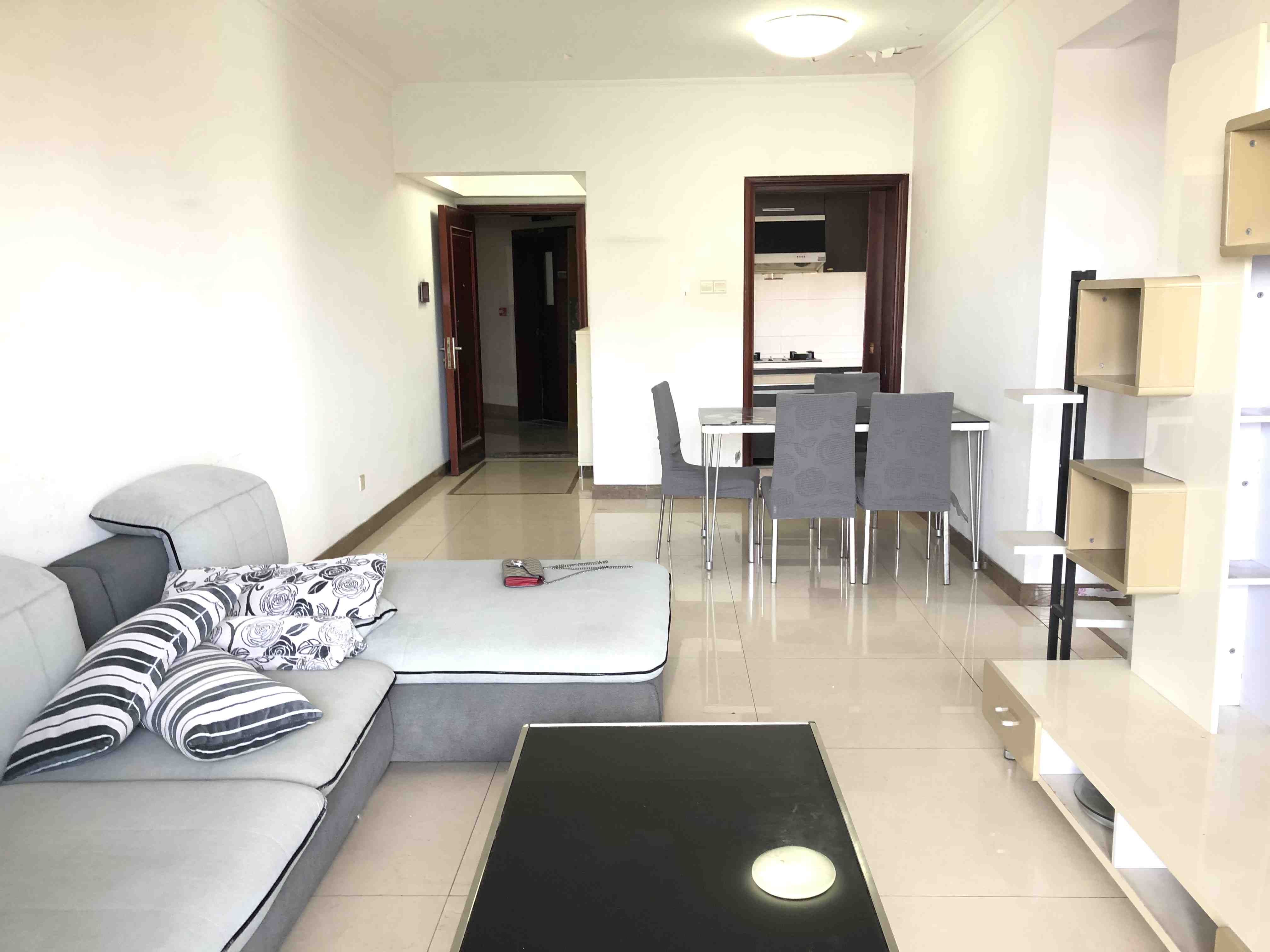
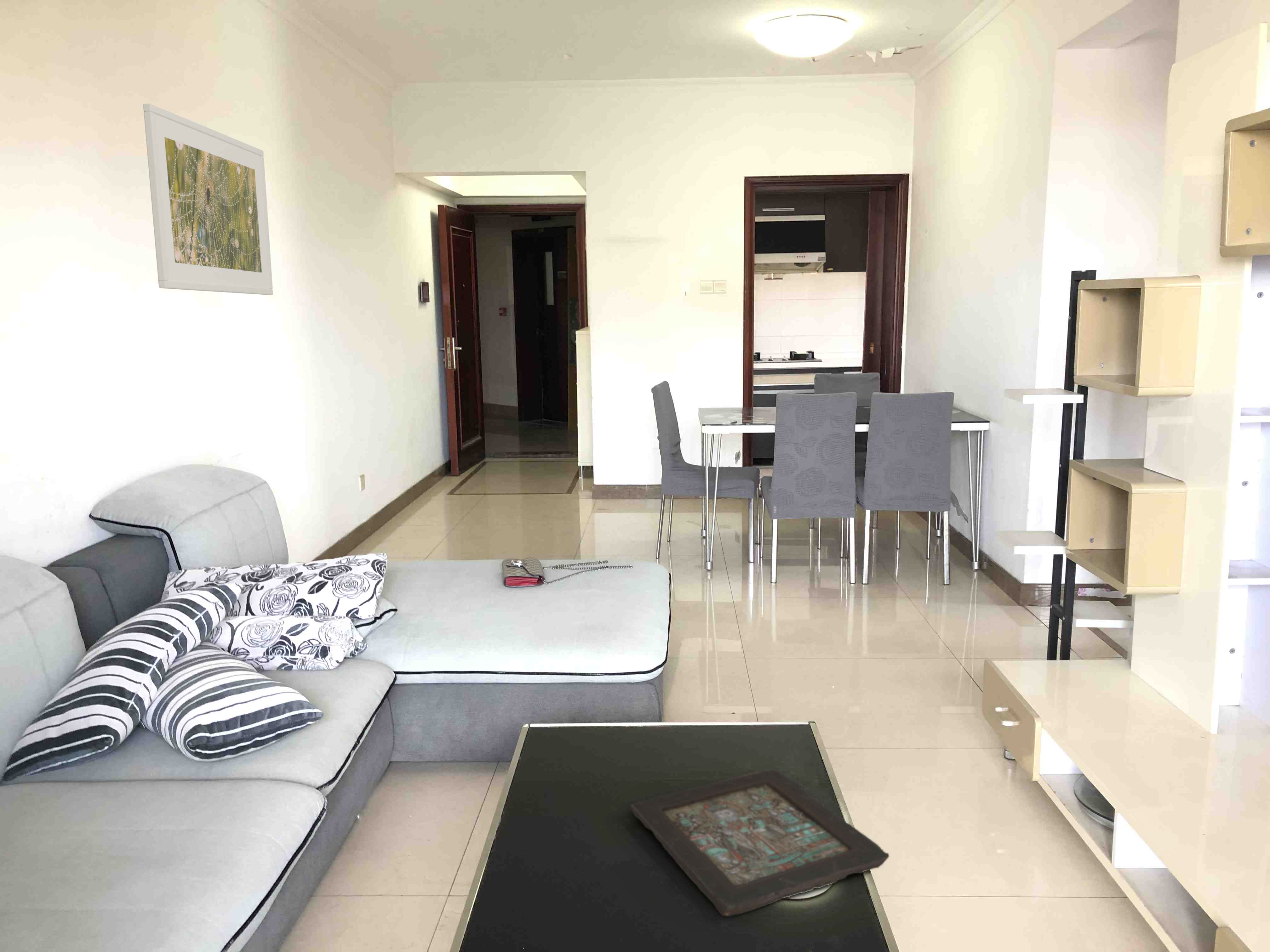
+ decorative tray [630,769,890,917]
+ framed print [143,103,273,295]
